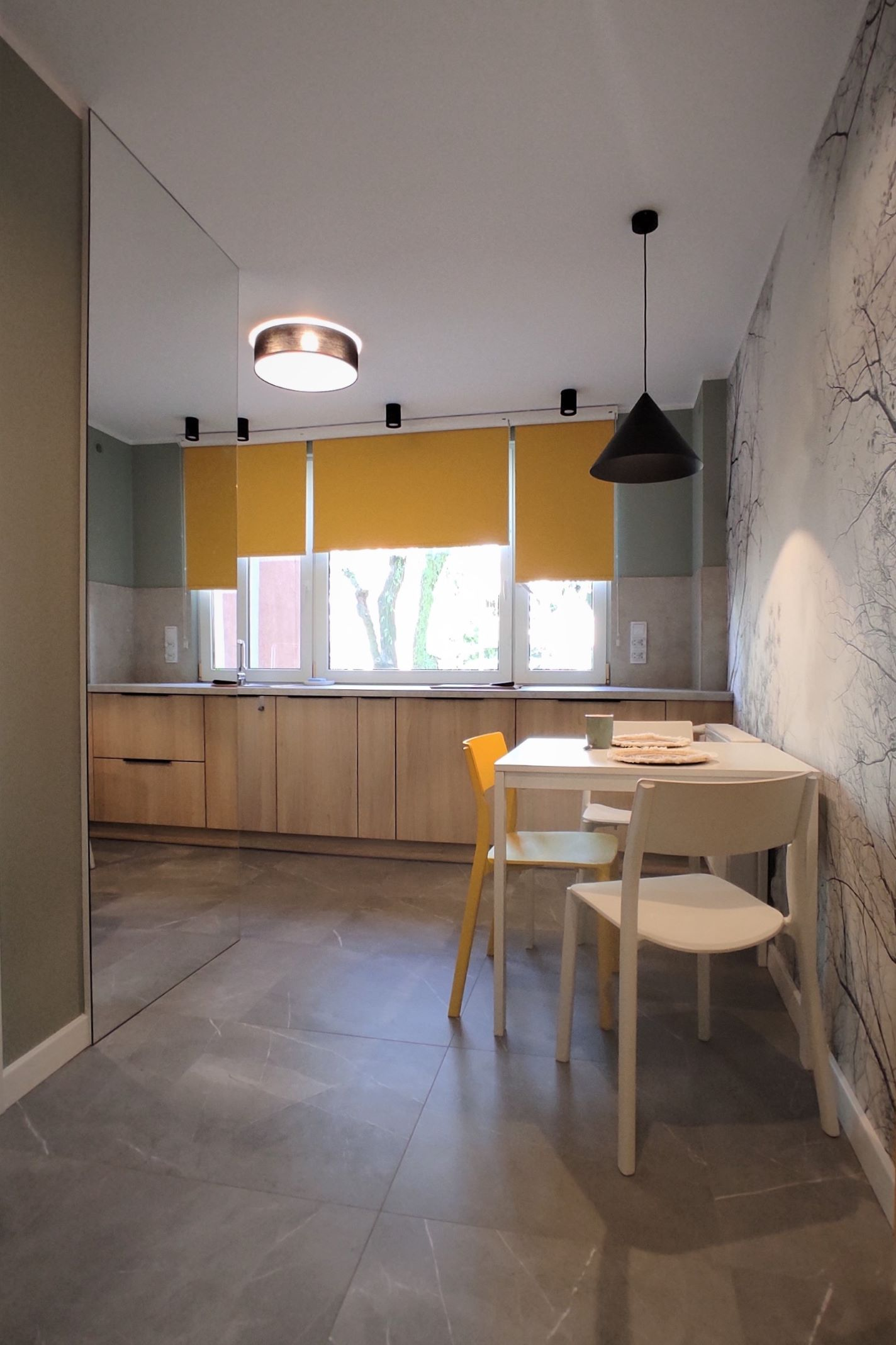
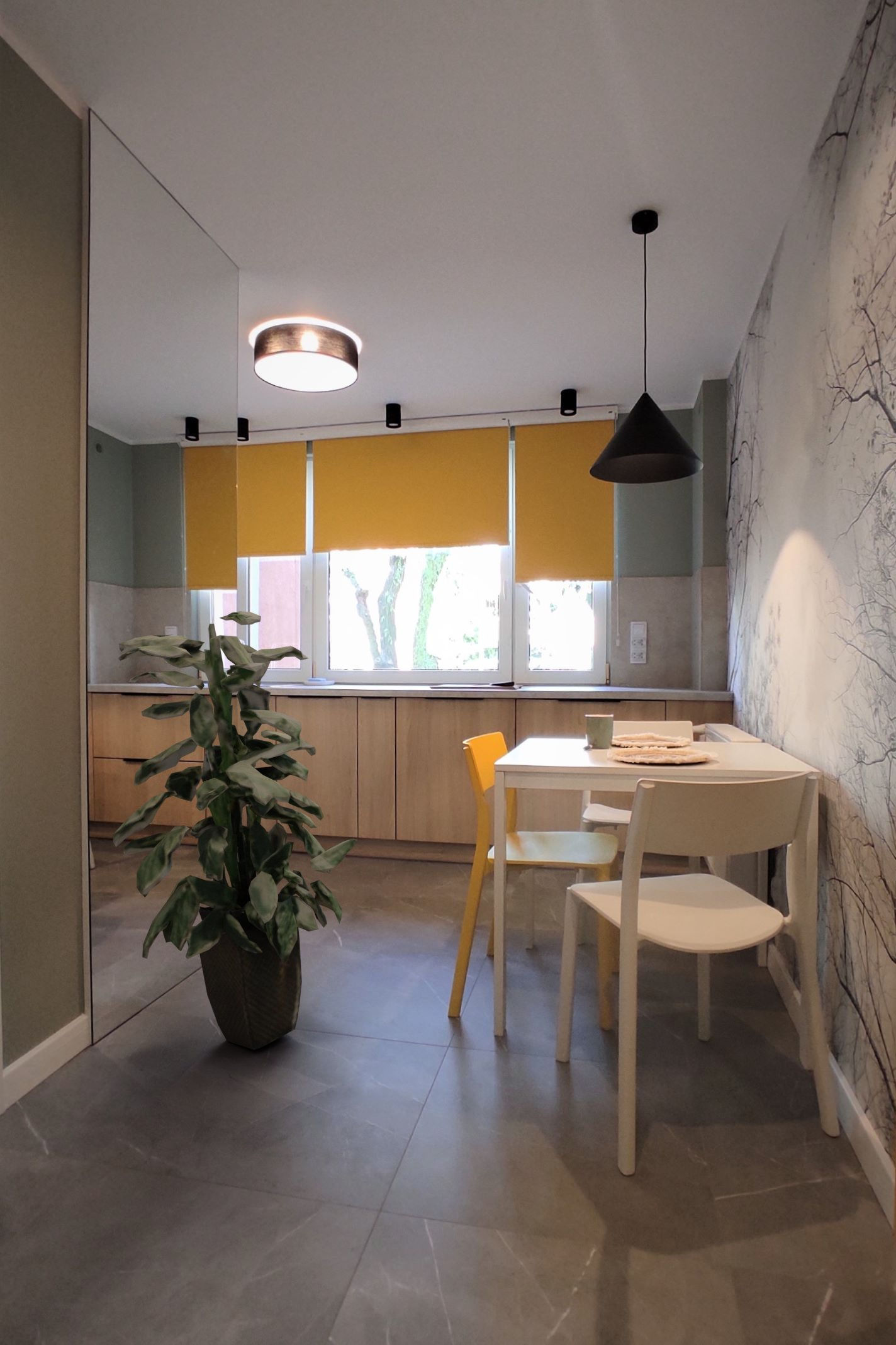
+ indoor plant [113,611,358,1050]
